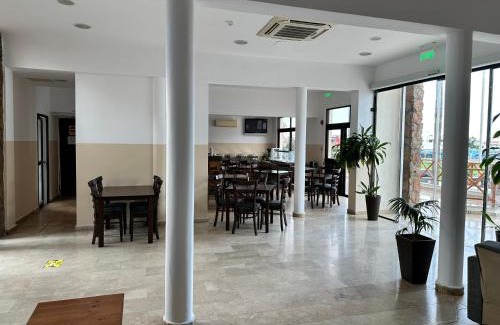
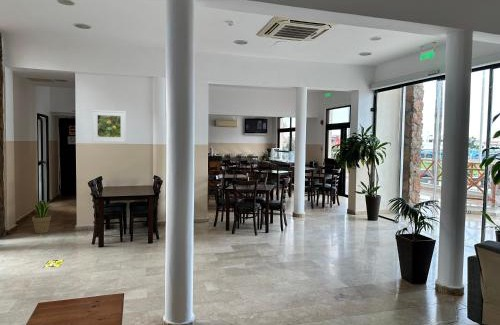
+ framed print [91,109,127,143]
+ potted plant [31,199,52,234]
